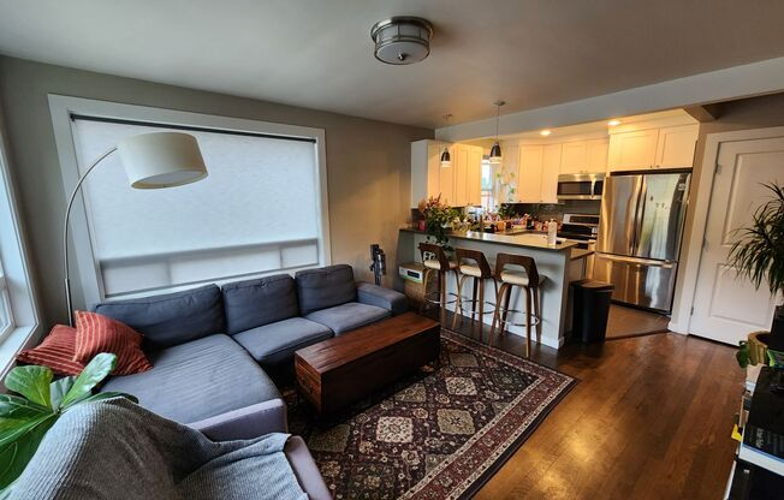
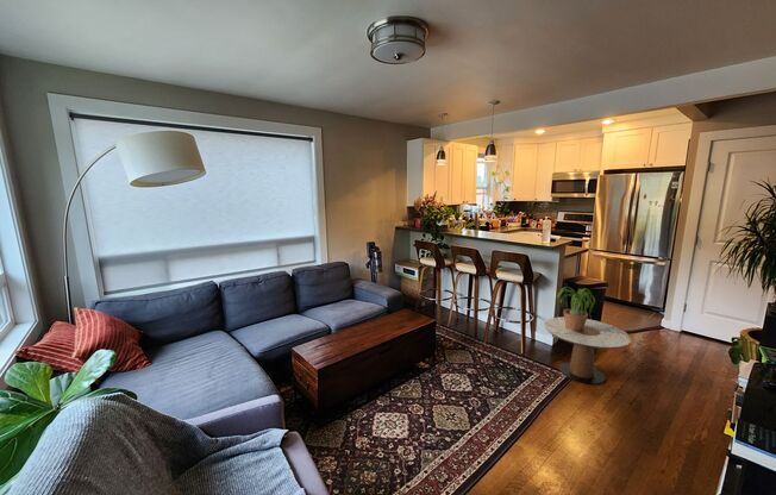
+ potted plant [551,286,596,331]
+ side table [544,315,632,386]
